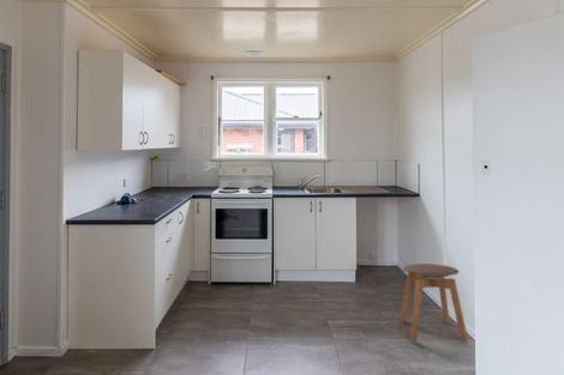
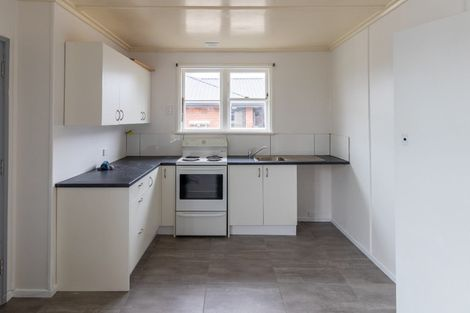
- stool [397,262,469,344]
